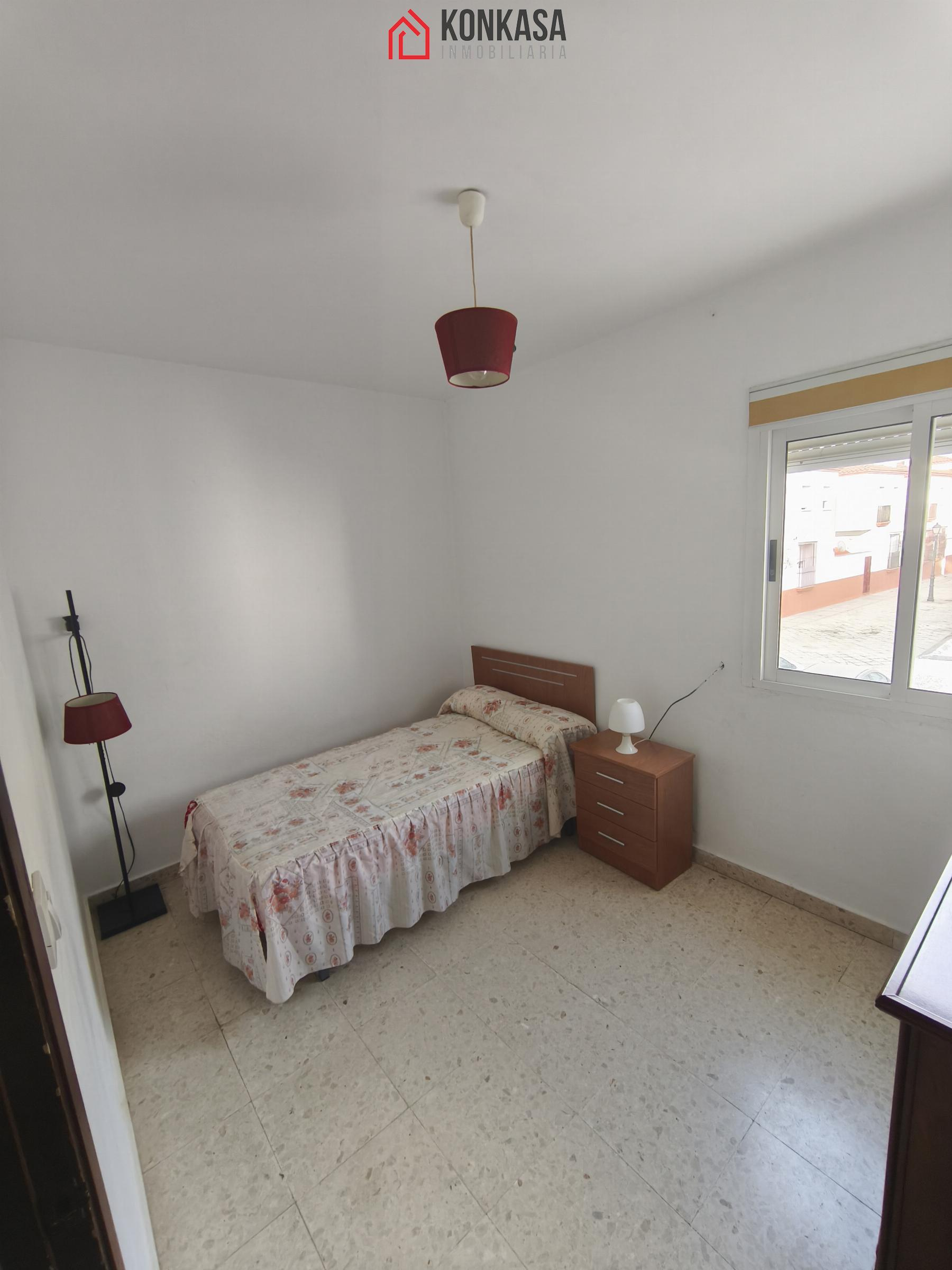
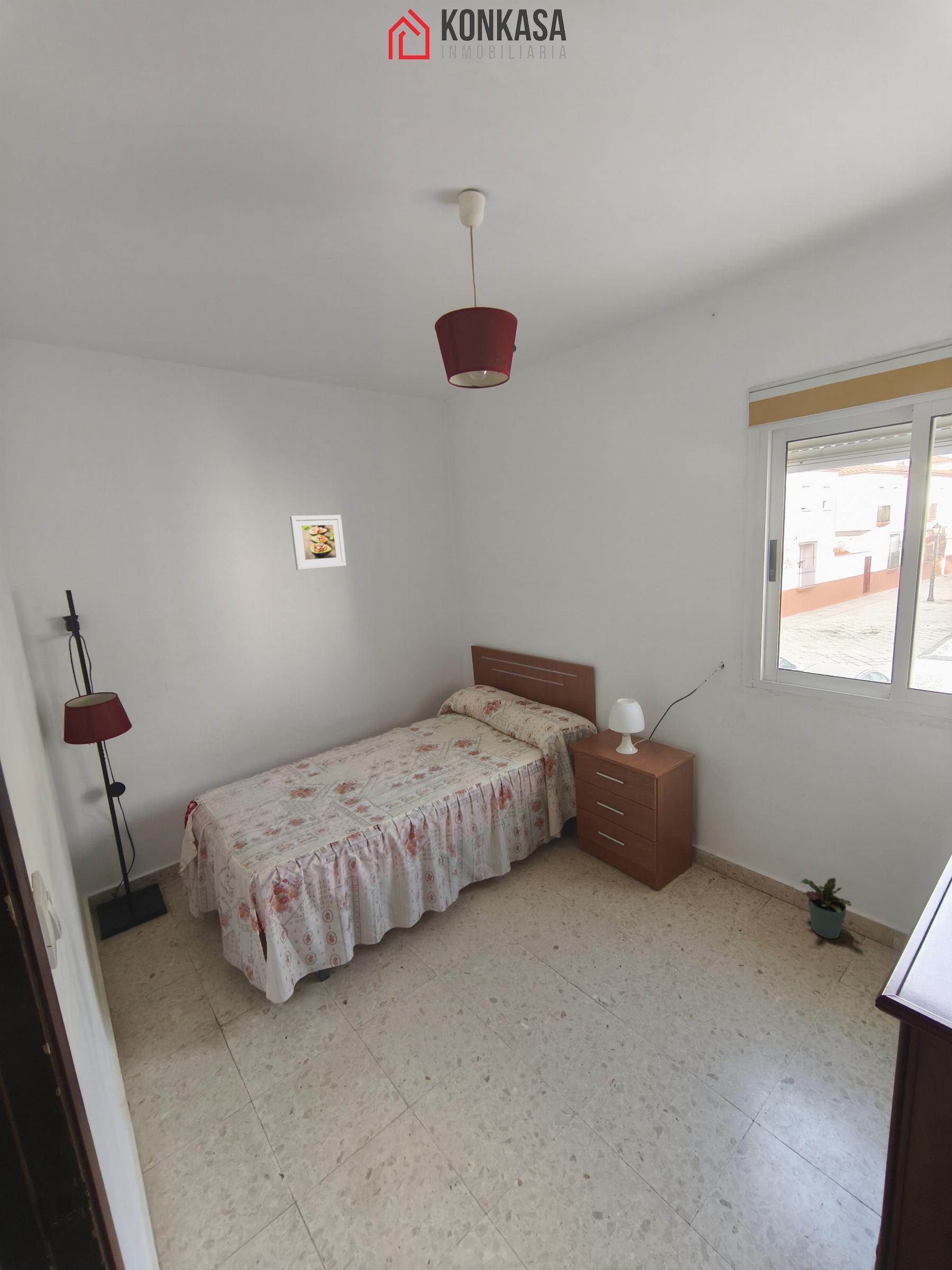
+ potted plant [800,877,852,939]
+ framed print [289,514,346,570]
